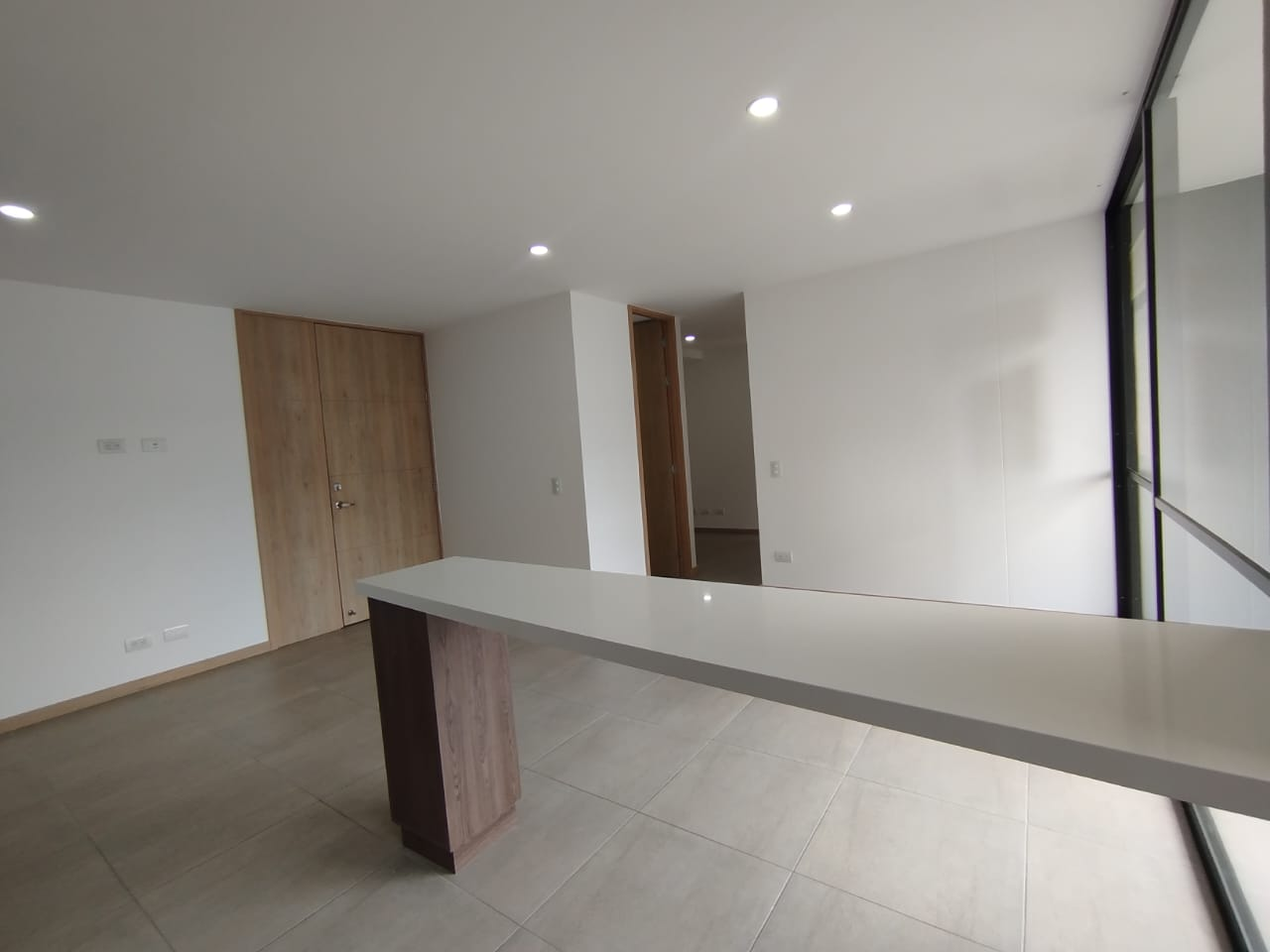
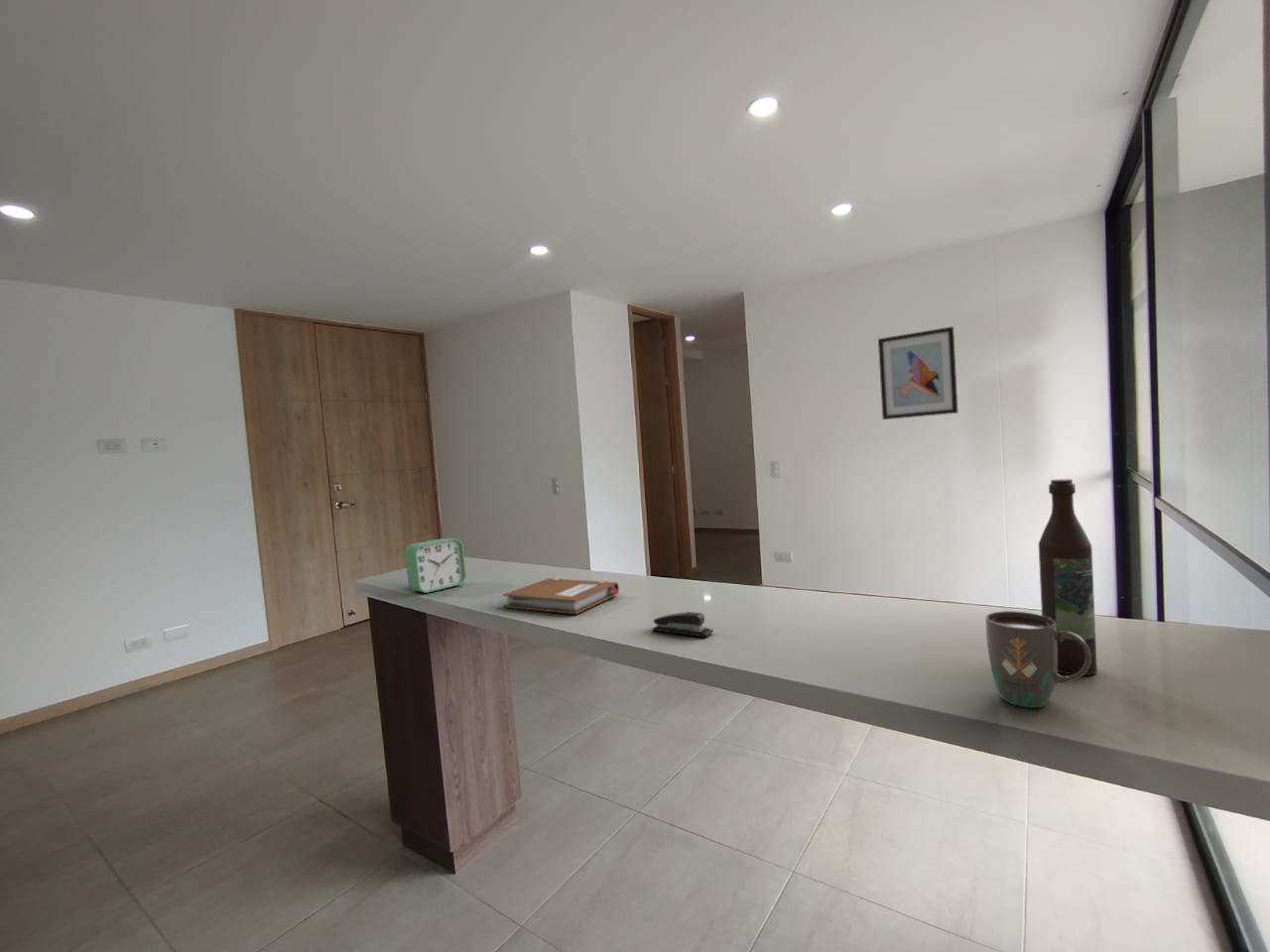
+ wall art [877,325,958,420]
+ mug [985,610,1091,709]
+ notebook [502,577,620,615]
+ stapler [652,611,714,638]
+ wine bottle [1038,478,1098,676]
+ alarm clock [404,537,467,594]
